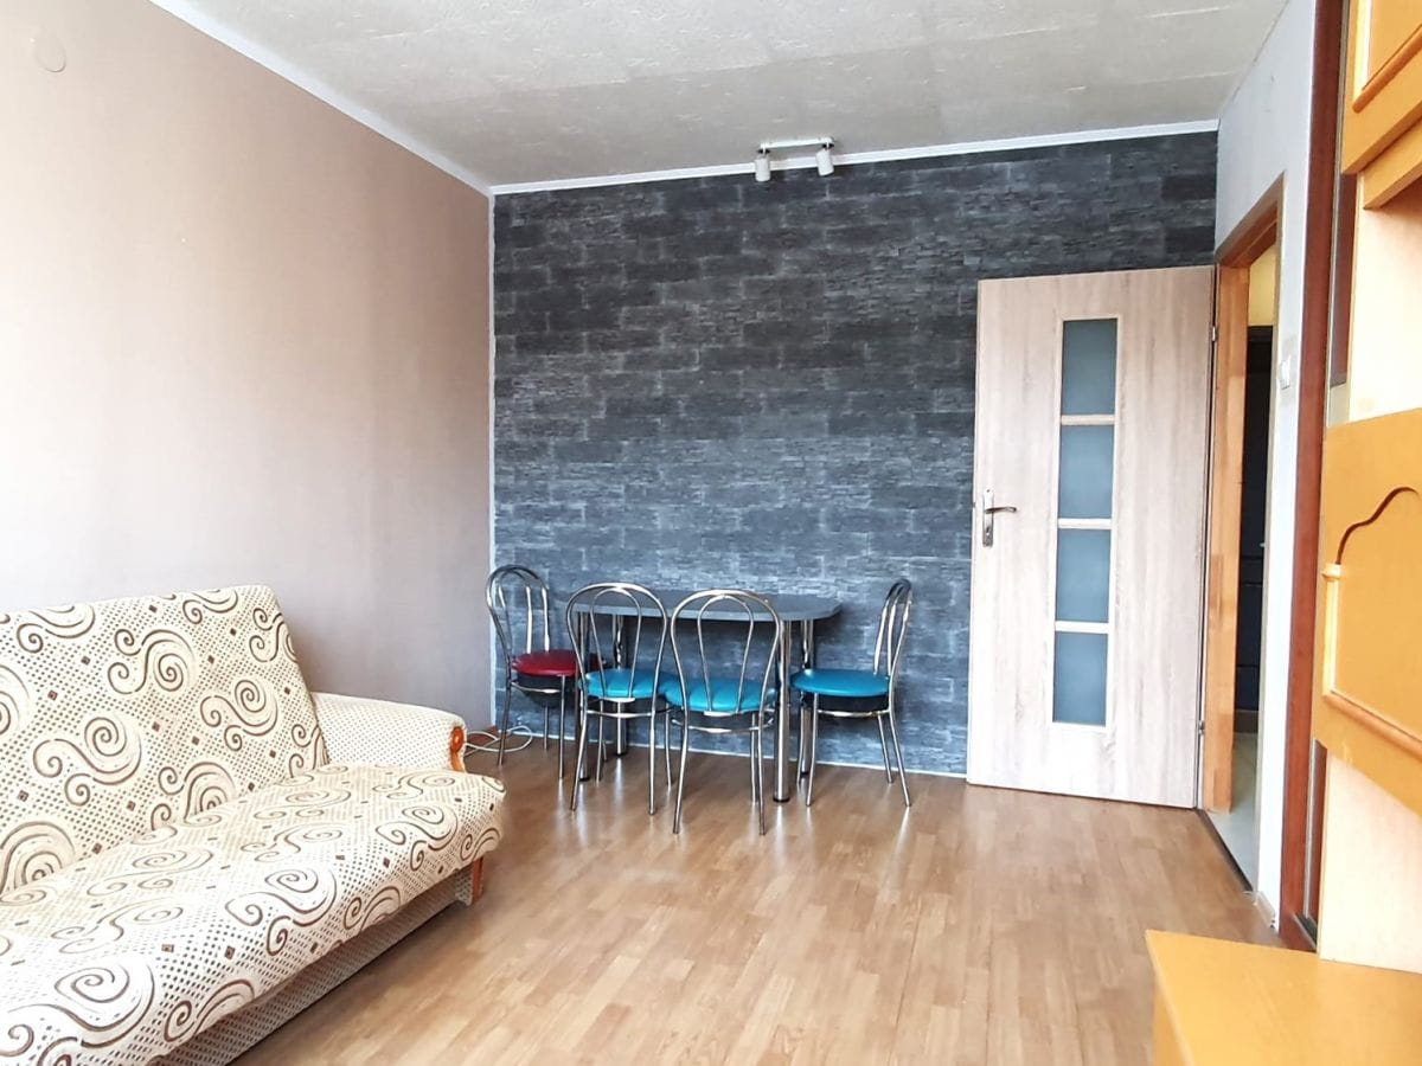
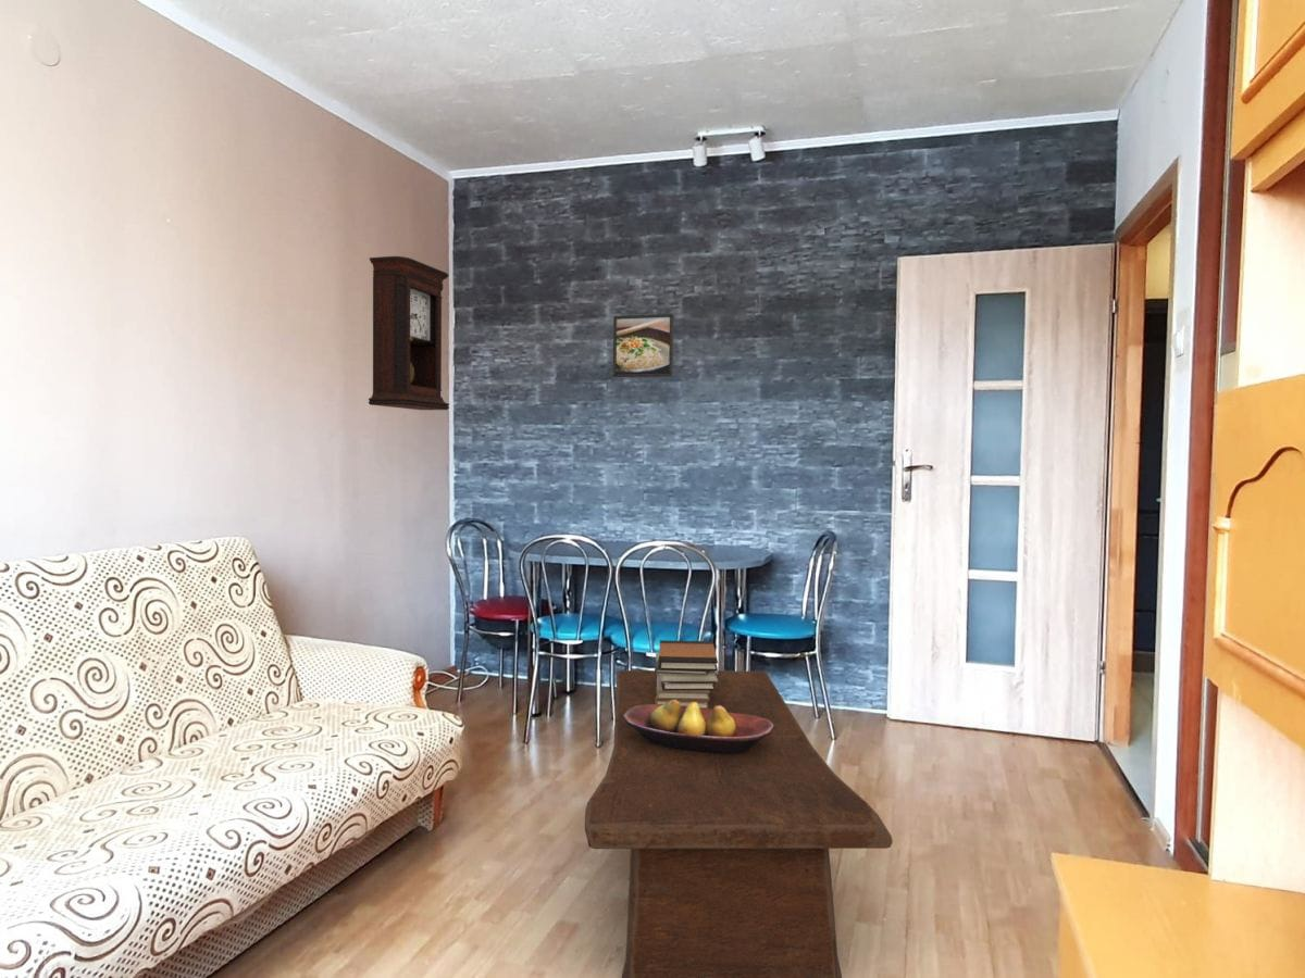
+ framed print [612,313,675,379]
+ book stack [654,639,719,709]
+ coffee table [584,669,894,978]
+ fruit bowl [623,700,773,754]
+ pendulum clock [368,255,450,411]
